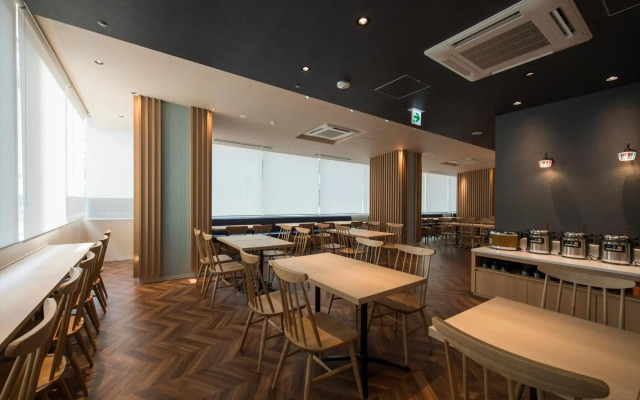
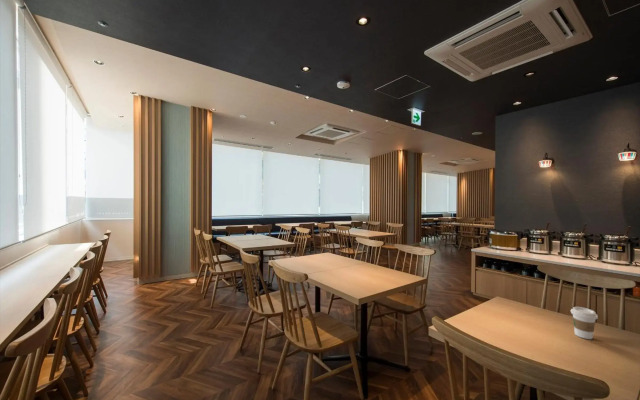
+ coffee cup [570,306,599,340]
